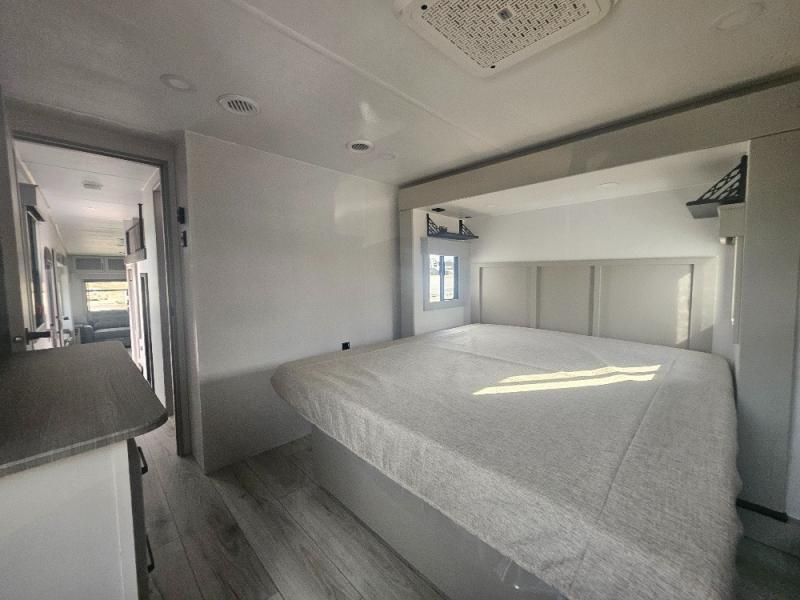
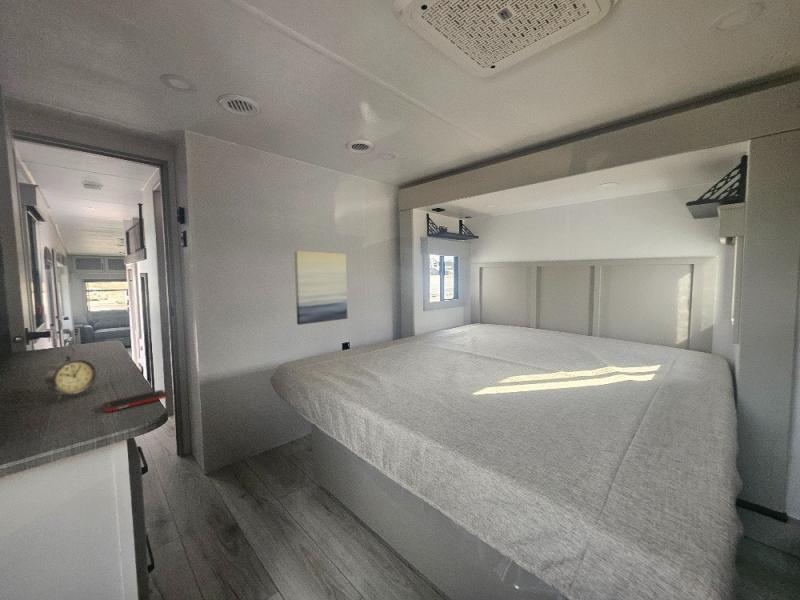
+ alarm clock [44,346,97,403]
+ wall art [293,250,348,326]
+ cell phone [102,389,169,413]
